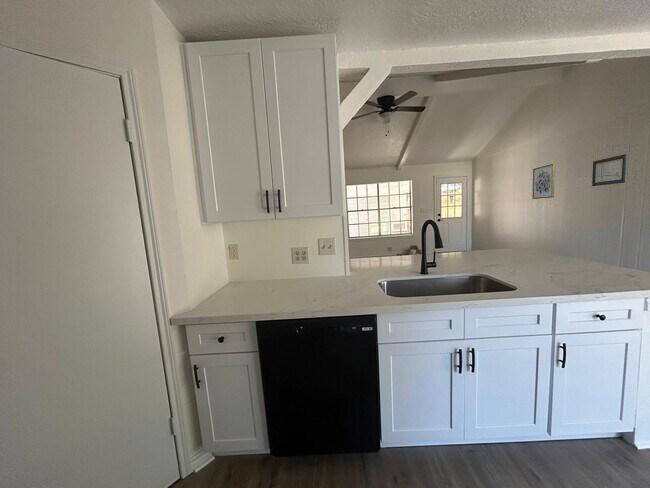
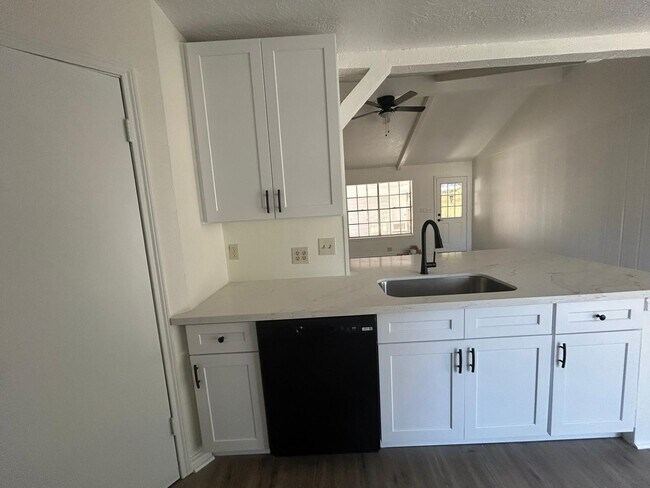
- wall art [591,153,628,187]
- wall art [532,163,556,200]
